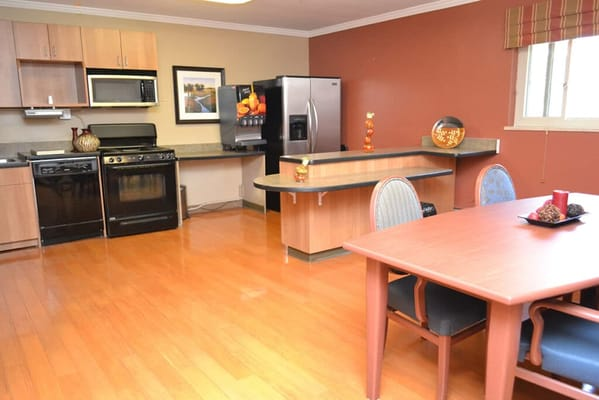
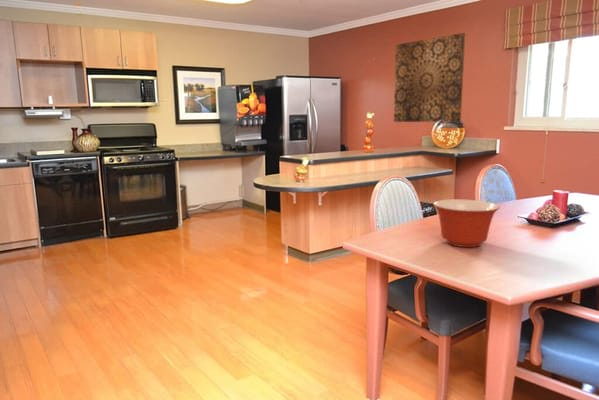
+ mixing bowl [432,198,501,248]
+ wall art [393,32,467,123]
